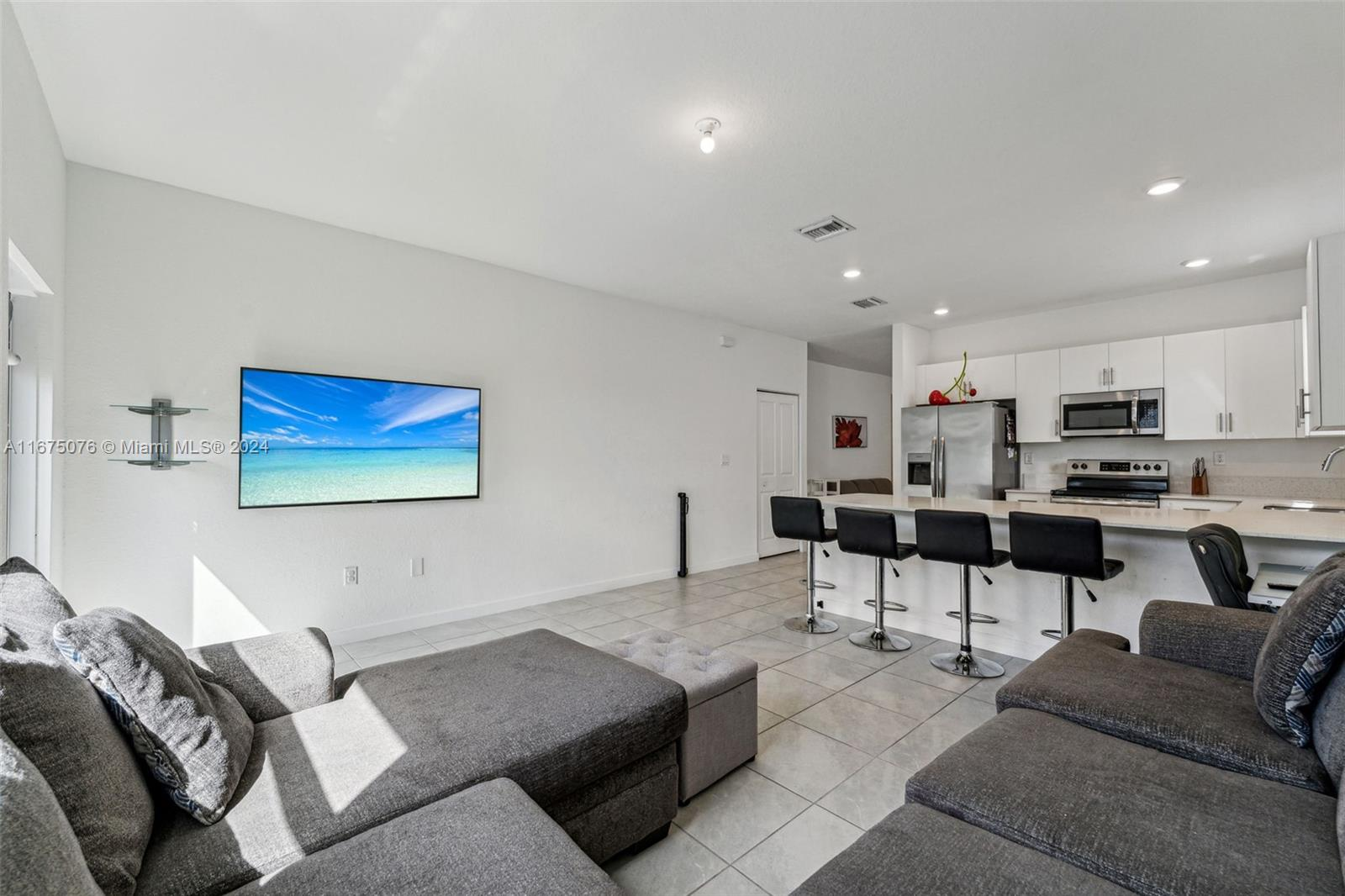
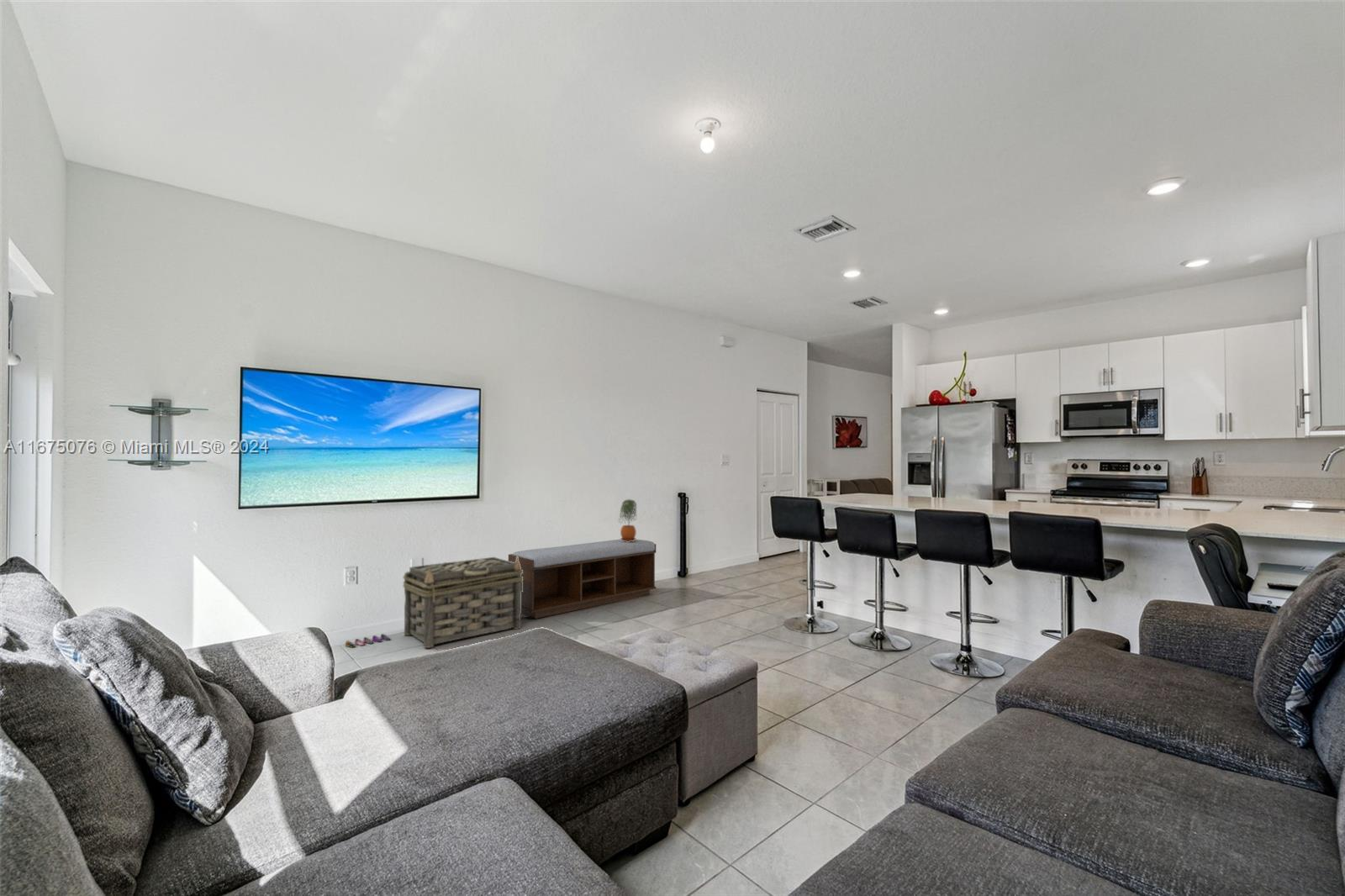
+ potted plant [618,498,638,542]
+ basket [402,556,523,649]
+ shoe [345,633,391,648]
+ bench [508,539,657,619]
